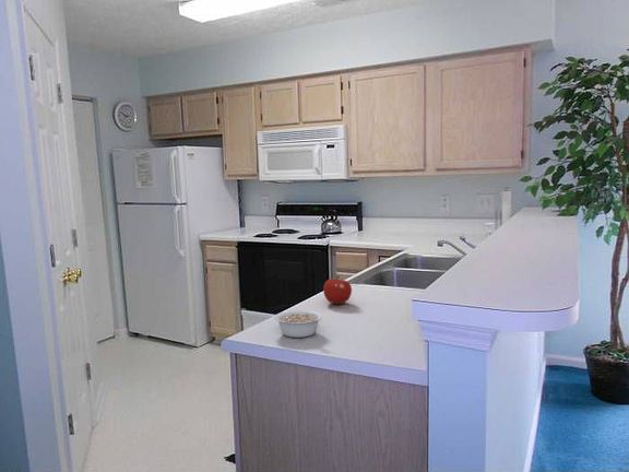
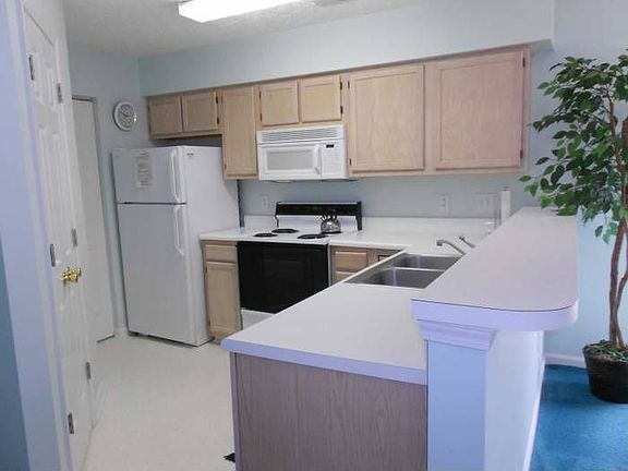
- legume [273,309,323,339]
- fruit [322,274,353,305]
